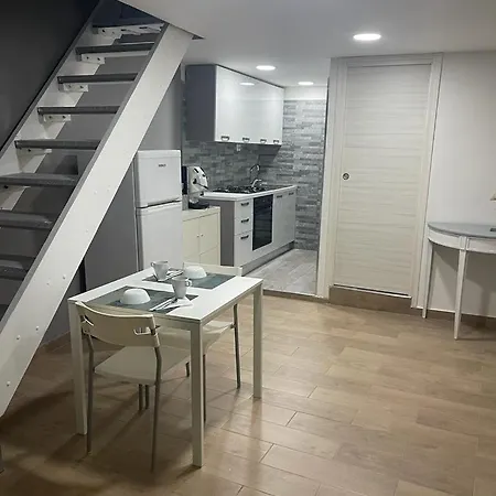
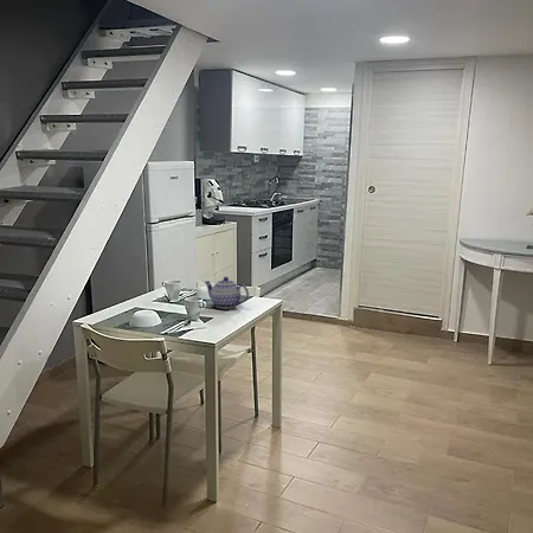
+ teapot [204,276,250,310]
